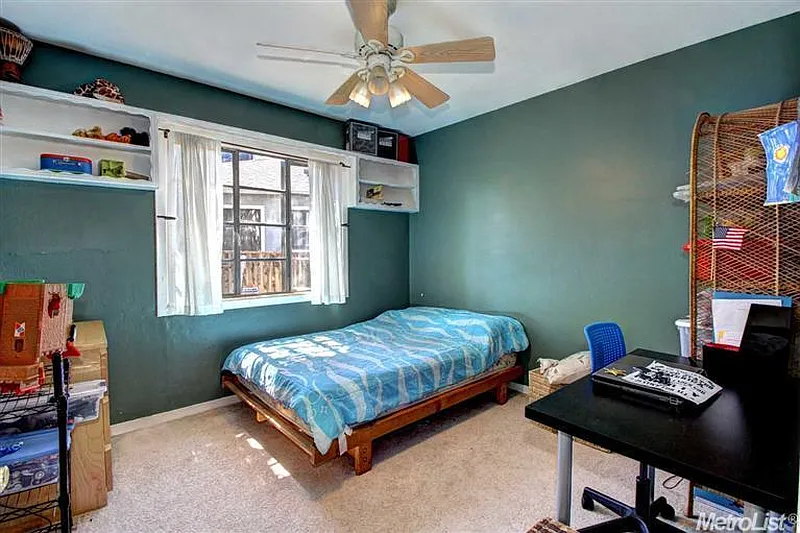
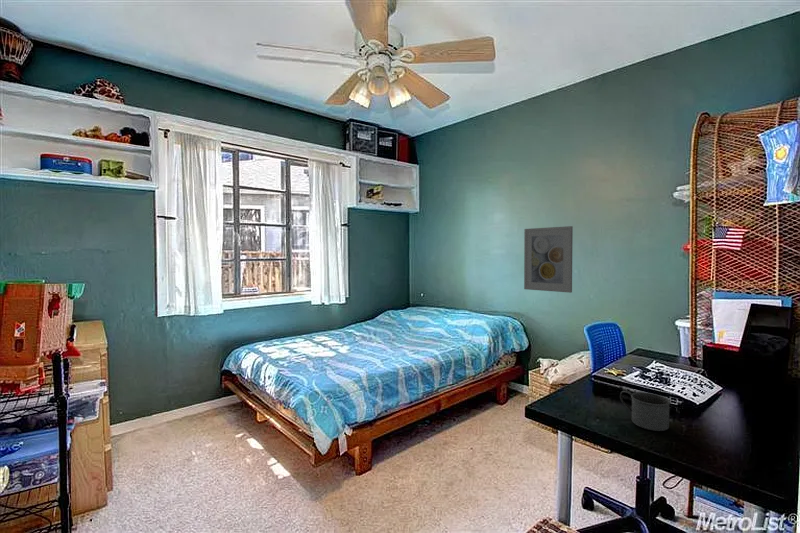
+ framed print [523,225,574,294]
+ mug [619,390,672,432]
